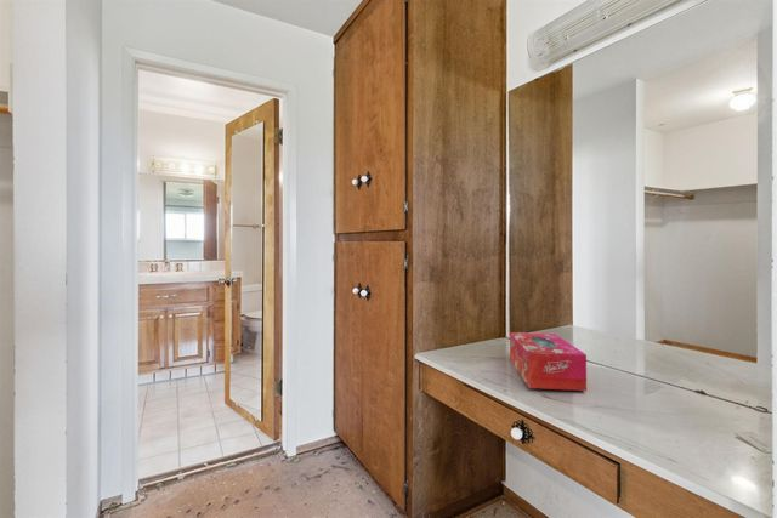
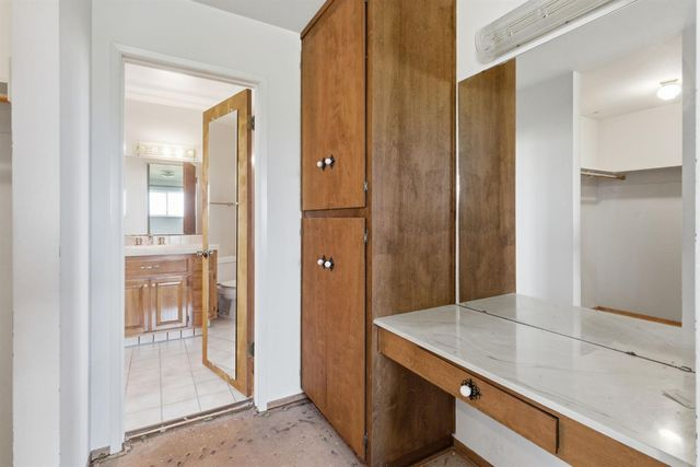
- tissue box [509,331,588,392]
